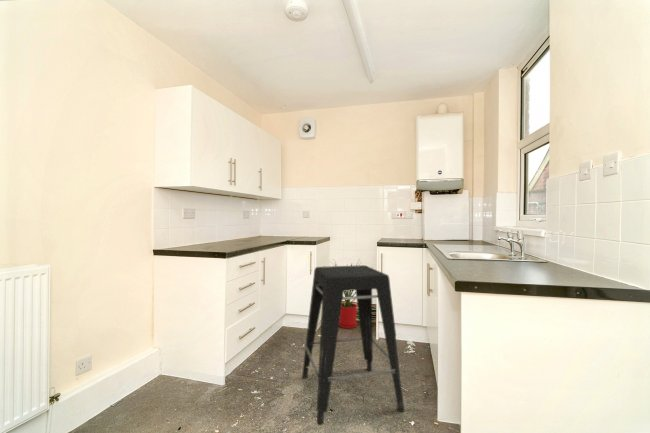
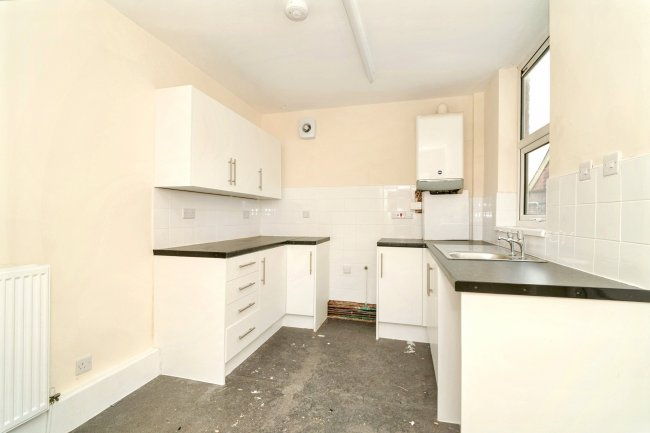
- stool [301,264,405,426]
- house plant [323,258,374,329]
